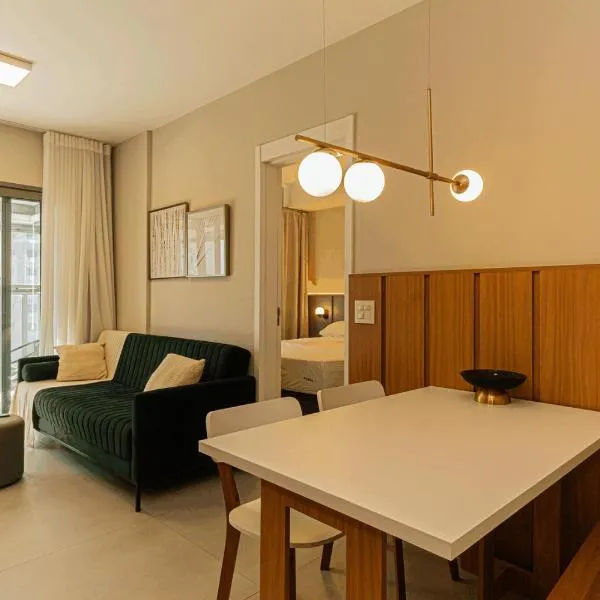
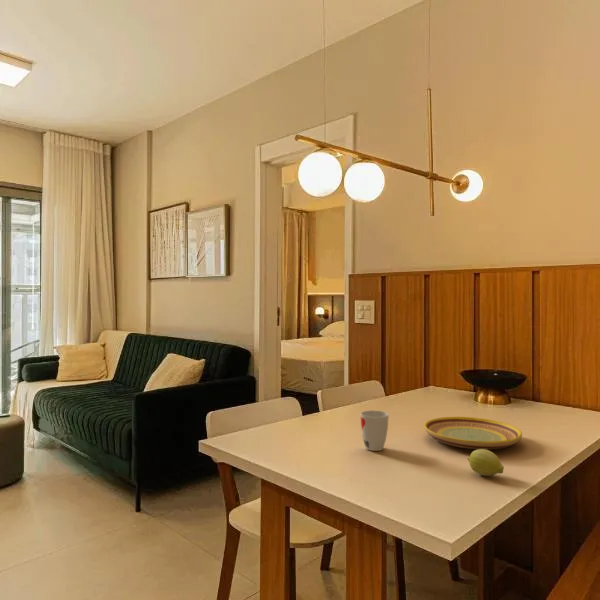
+ plate [423,416,523,450]
+ fruit [466,449,505,477]
+ cup [359,409,390,452]
